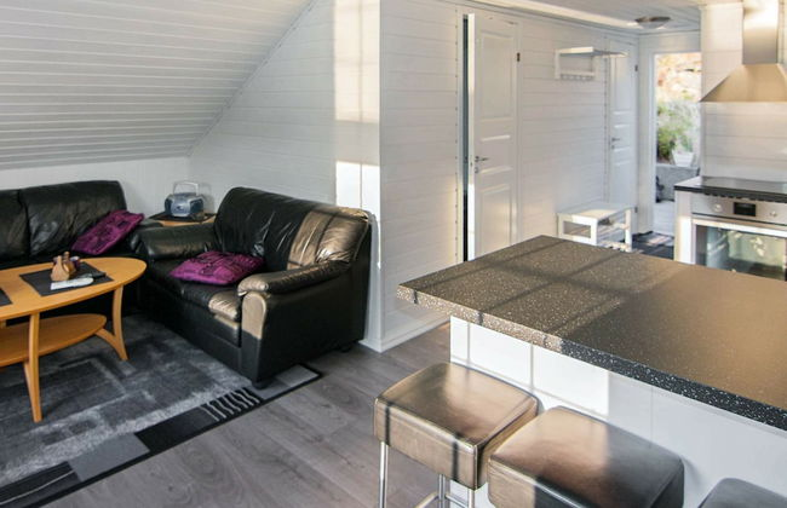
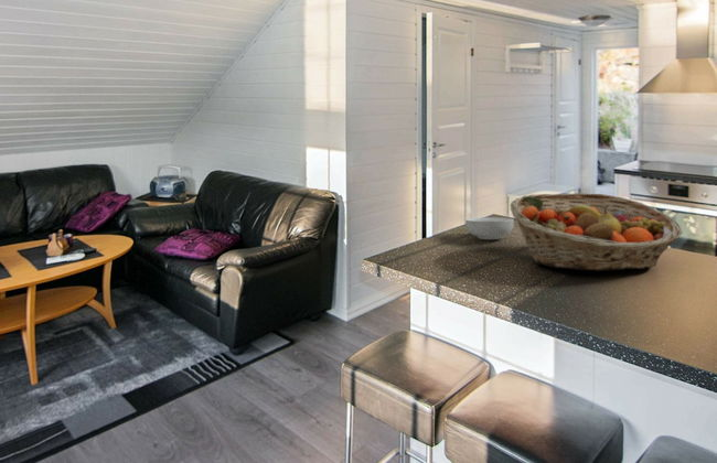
+ cereal bowl [464,216,515,240]
+ fruit basket [509,192,683,272]
